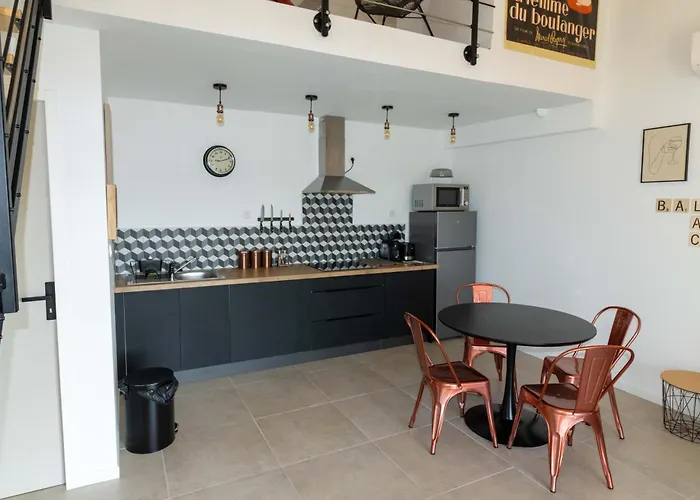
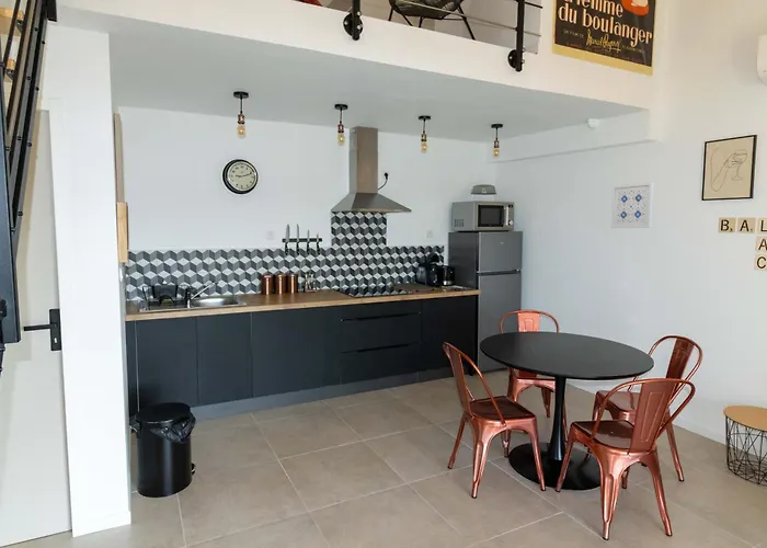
+ wall art [610,181,655,229]
